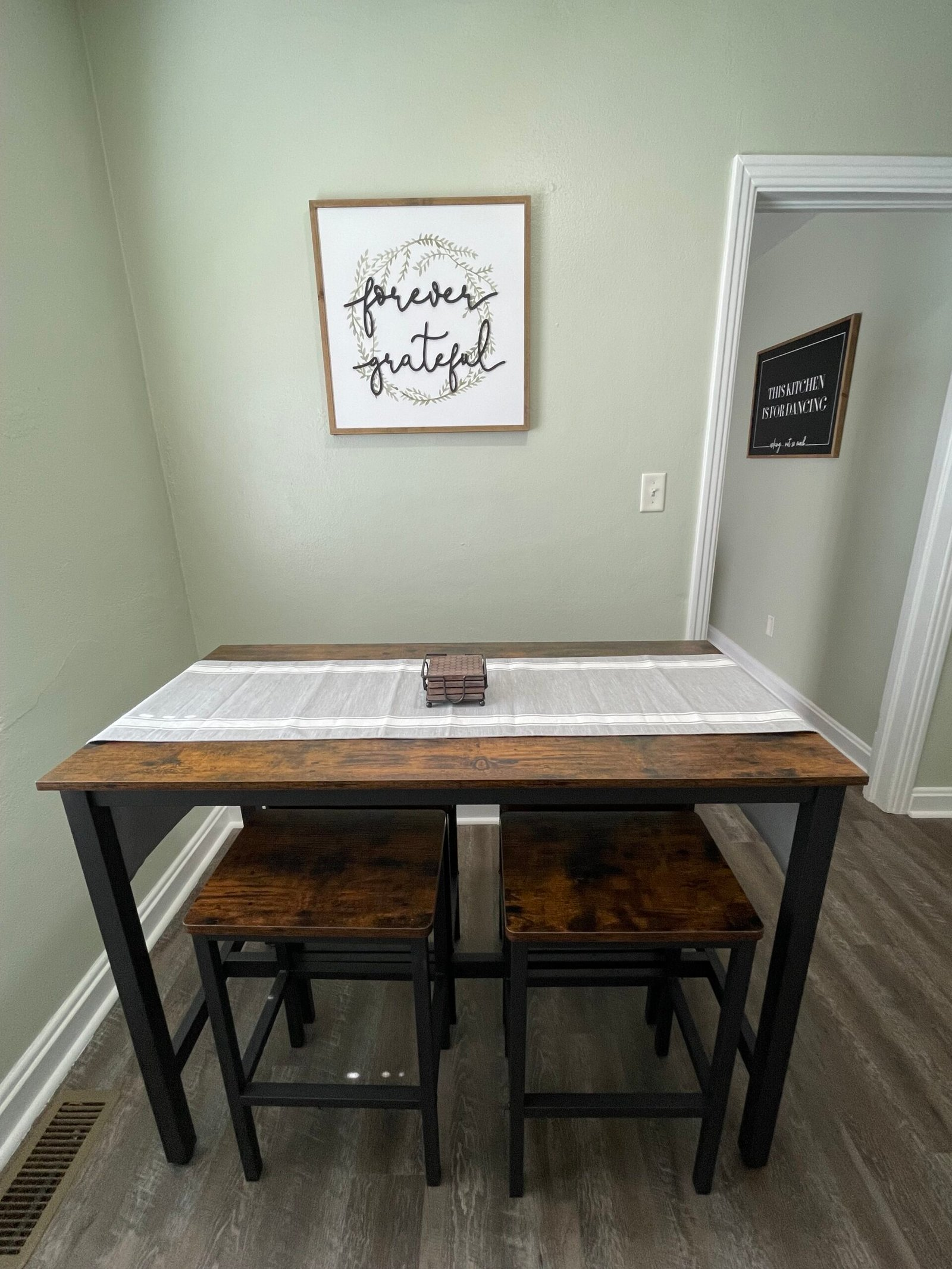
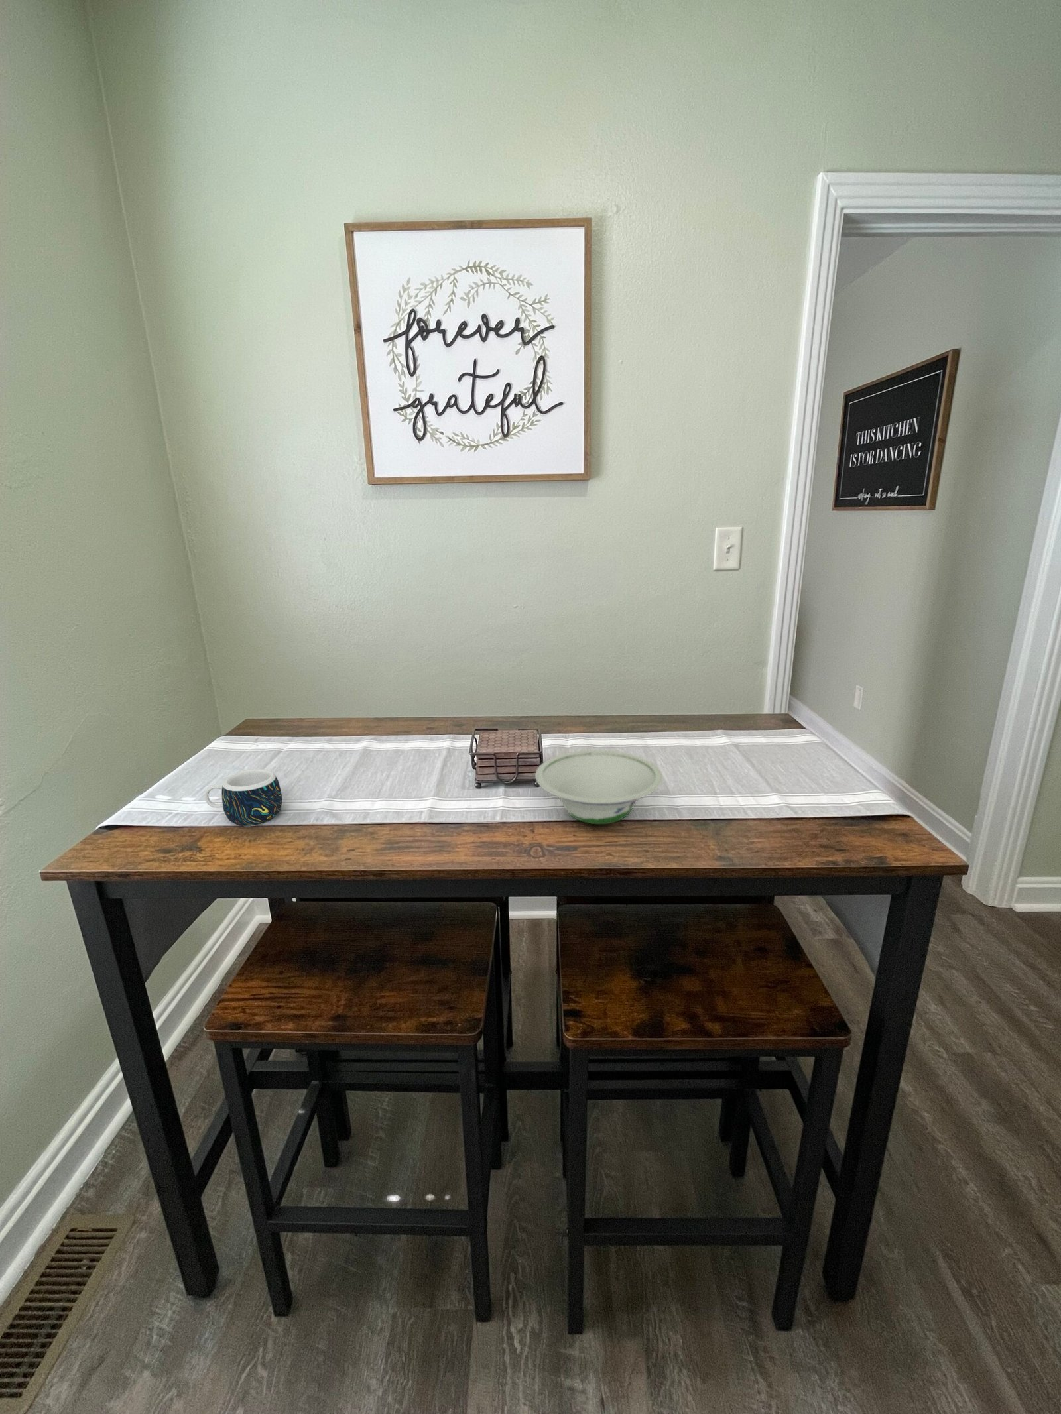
+ bowl [535,750,664,825]
+ mug [204,769,283,827]
